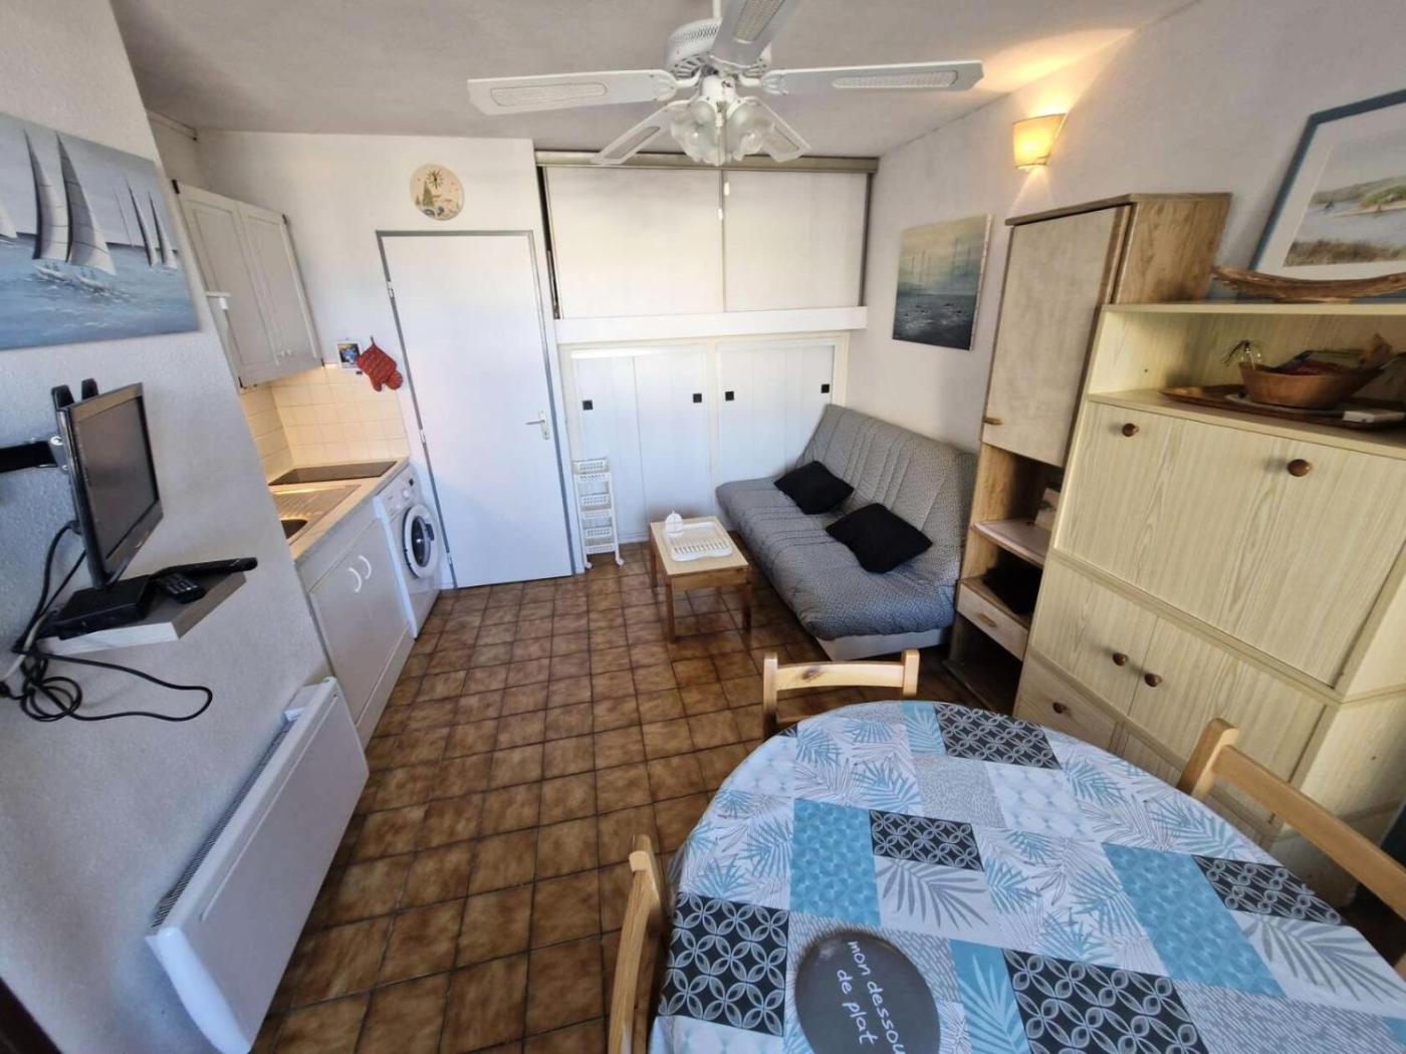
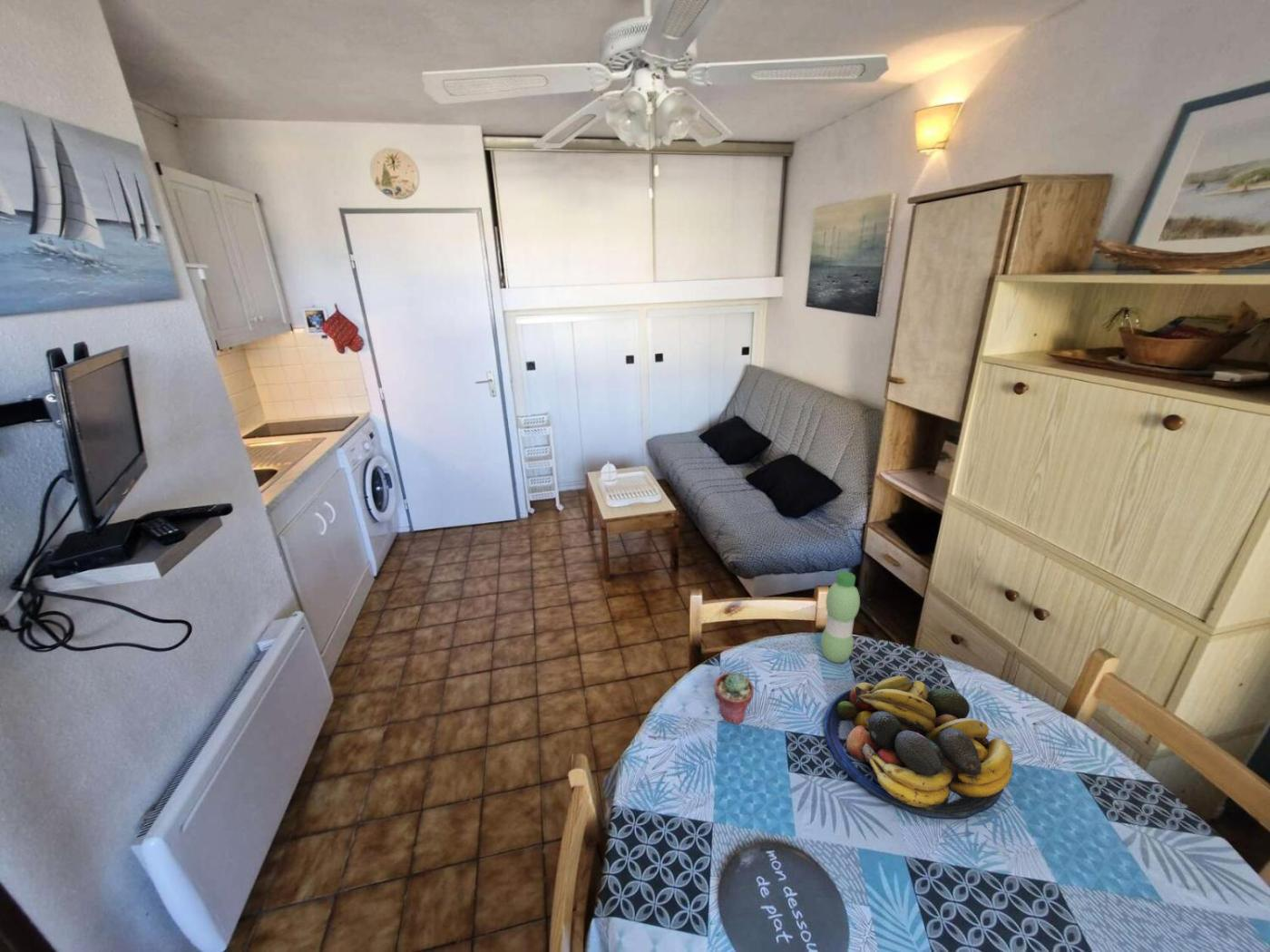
+ potted succulent [714,672,755,725]
+ fruit bowl [824,675,1013,821]
+ water bottle [820,570,861,665]
